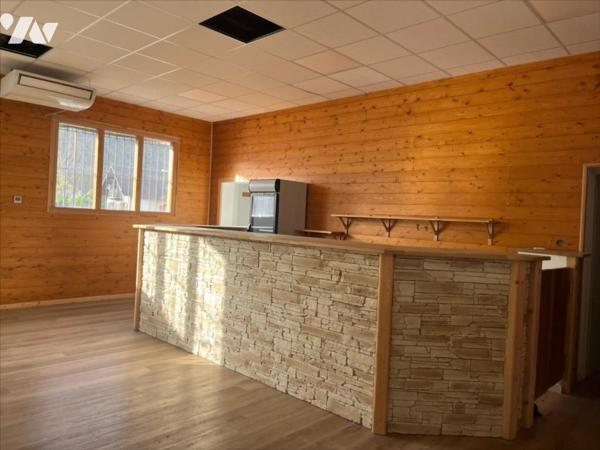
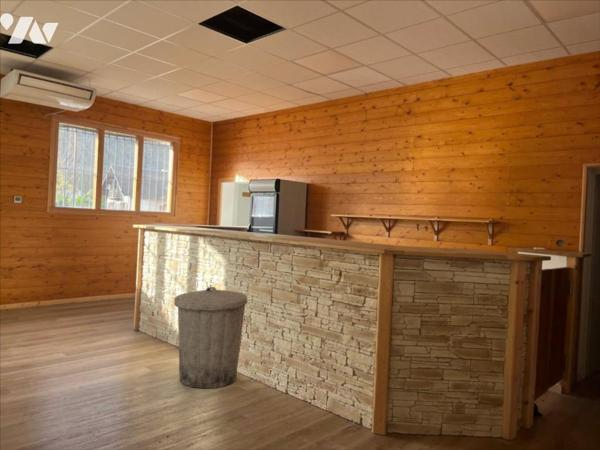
+ trash can [173,286,248,390]
